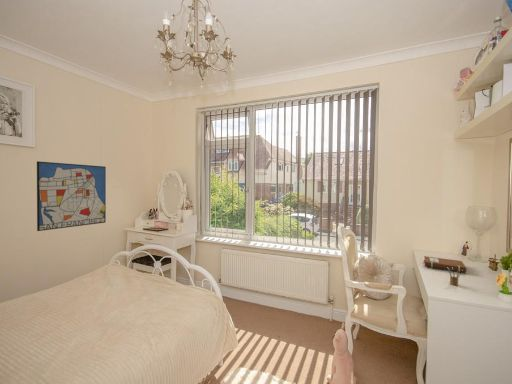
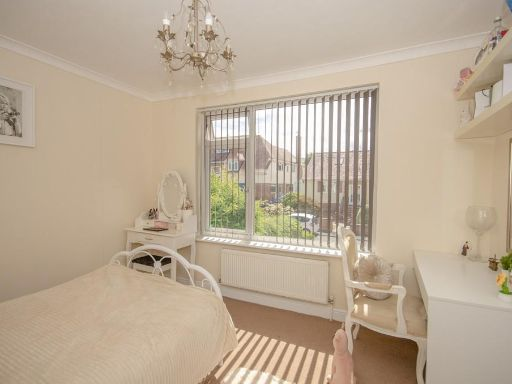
- wall art [36,160,107,232]
- notebook [422,255,467,273]
- pencil box [447,267,463,286]
